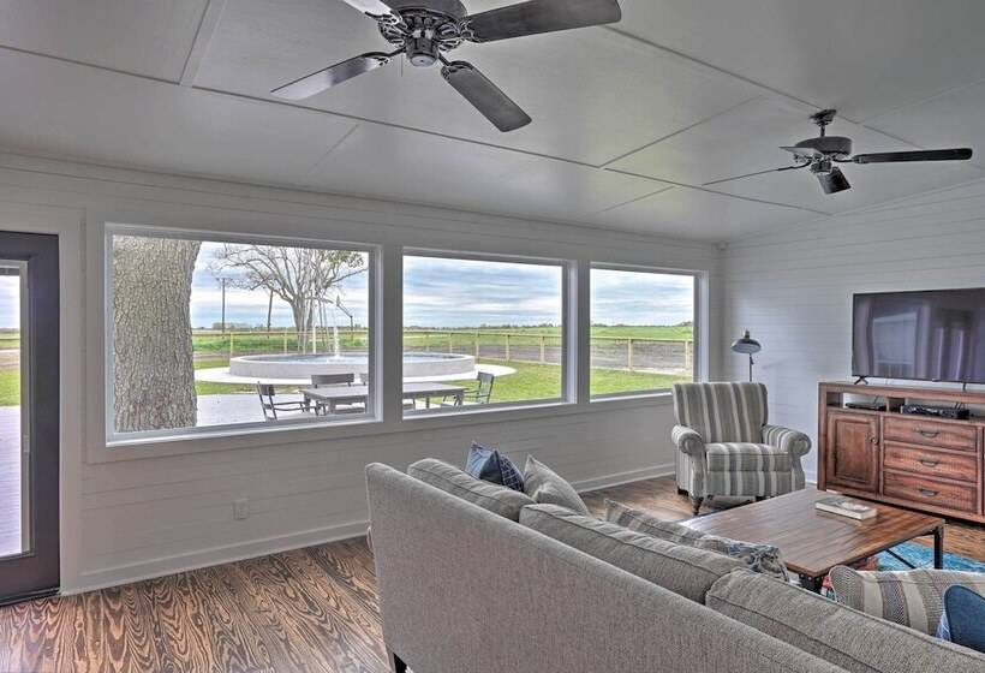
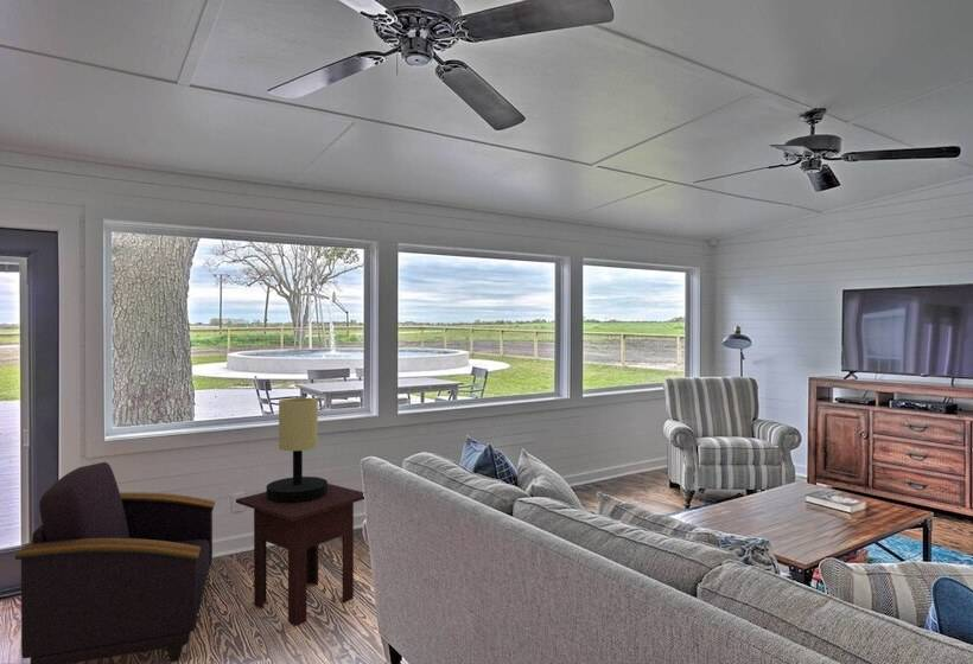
+ table lamp [266,397,329,503]
+ armchair [14,461,216,664]
+ side table [235,483,365,626]
